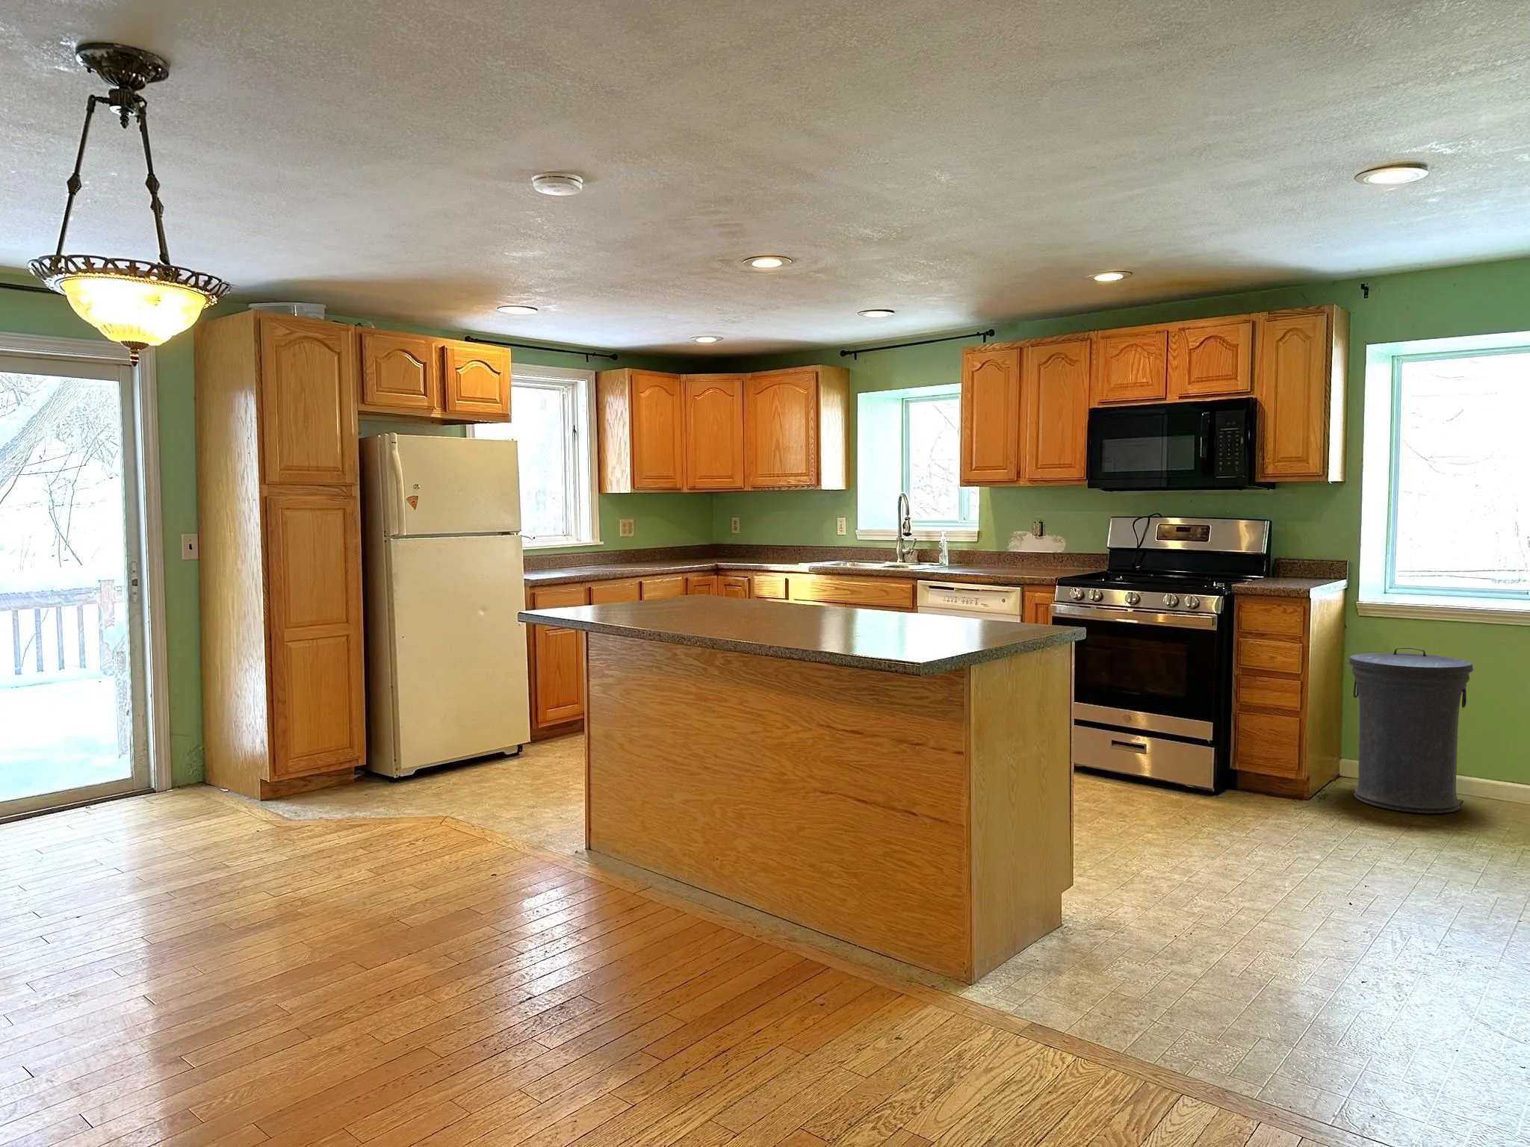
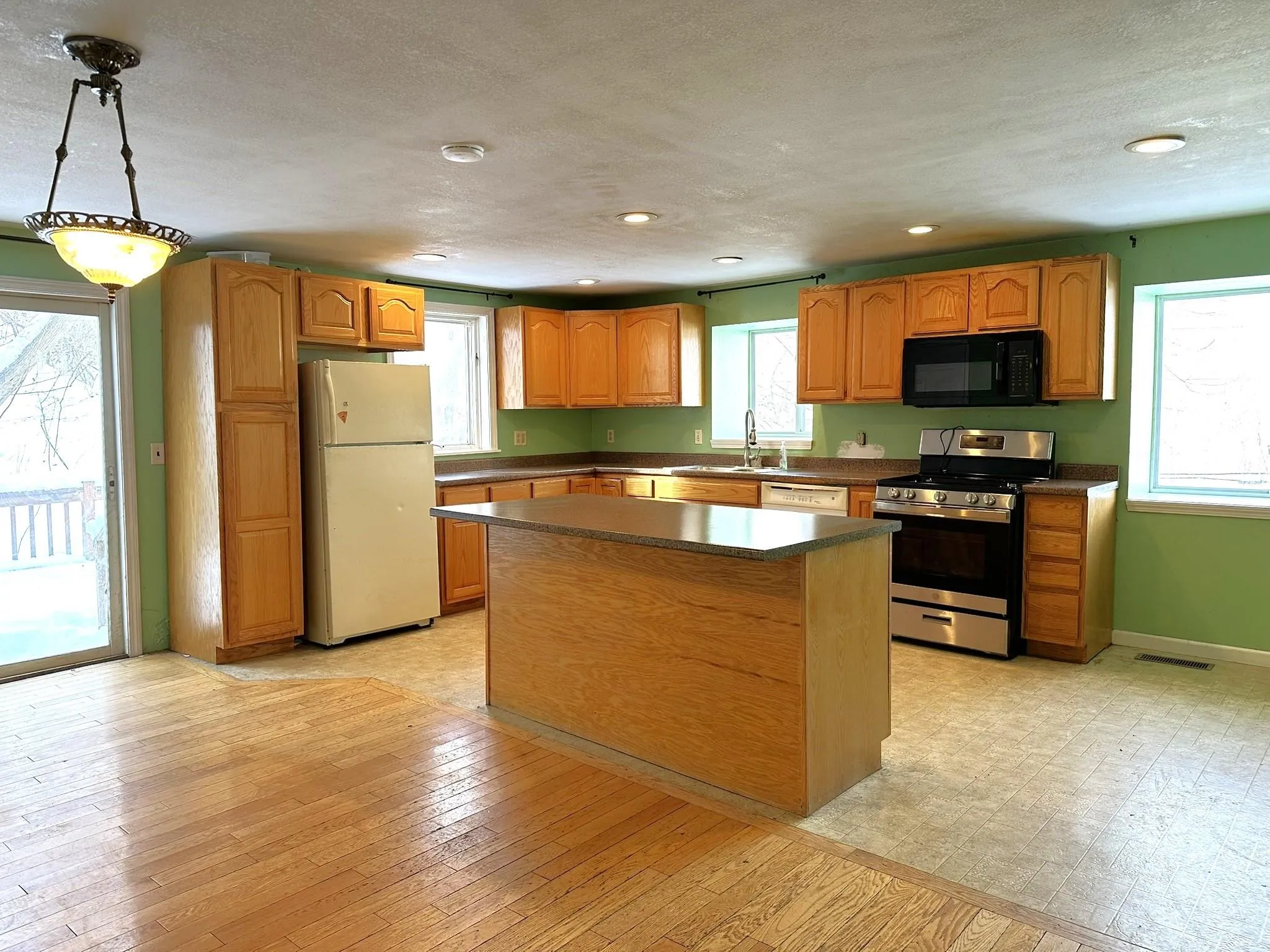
- trash can [1348,647,1475,814]
